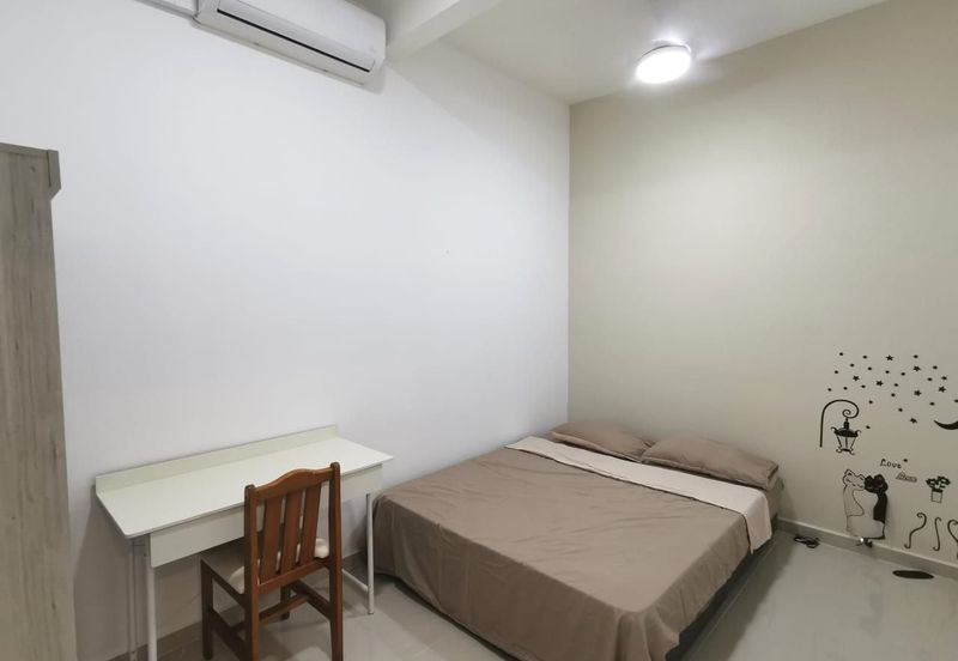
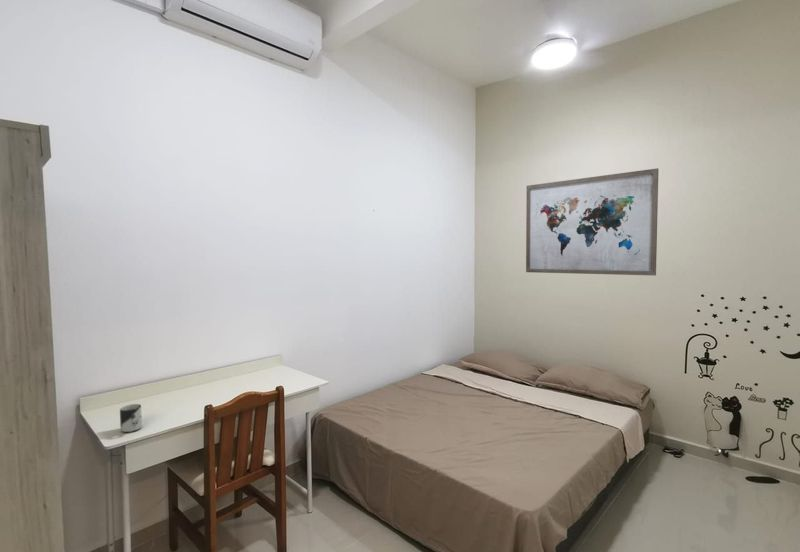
+ wall art [525,167,659,276]
+ cup [119,403,143,434]
